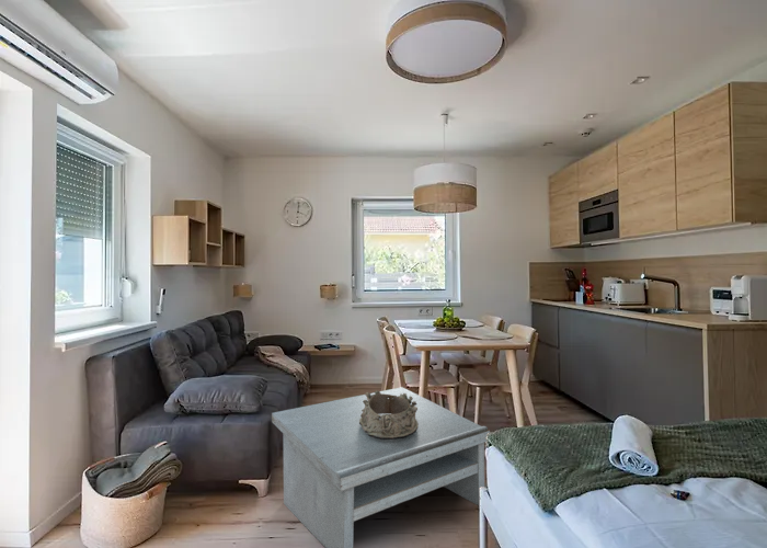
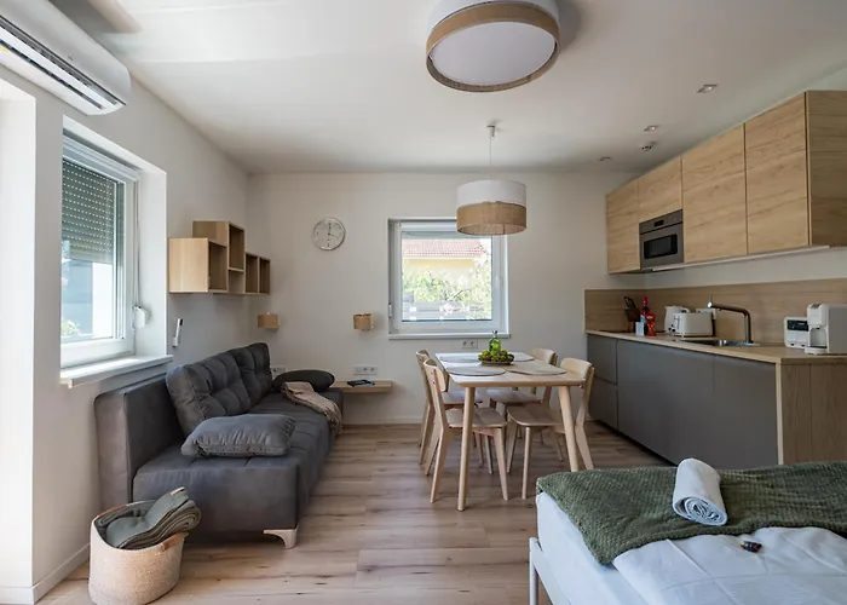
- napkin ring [359,389,419,439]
- coffee table [271,386,491,548]
